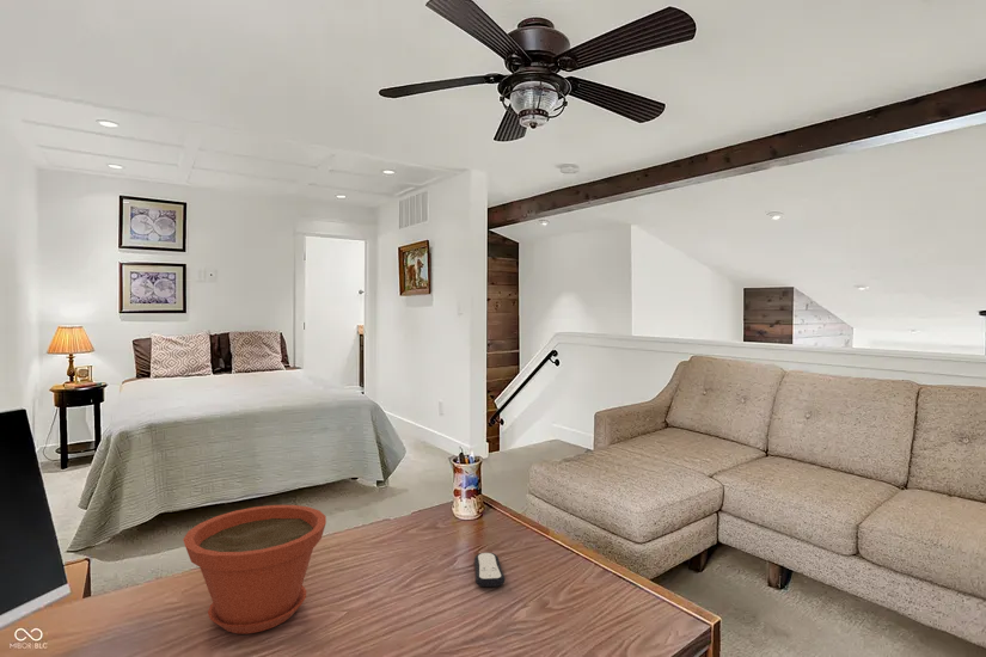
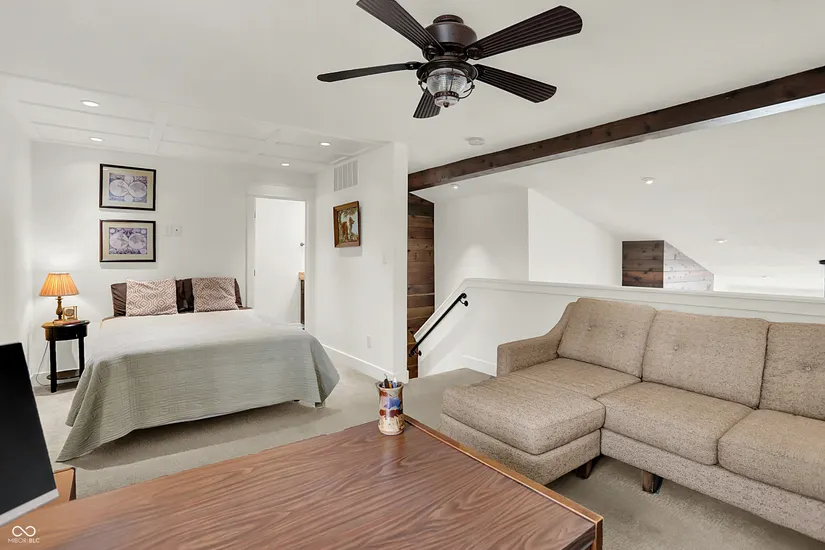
- remote control [473,552,506,588]
- plant pot [182,504,327,634]
